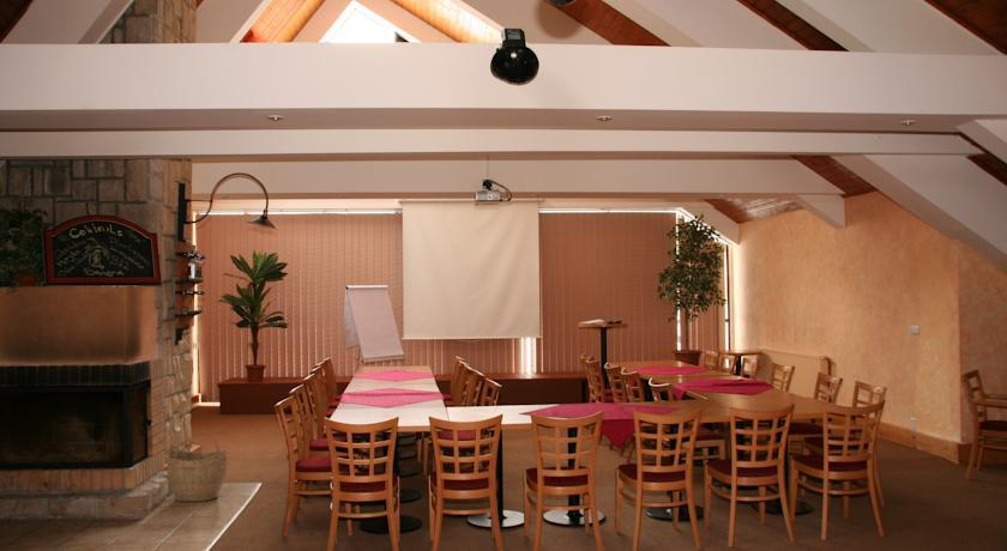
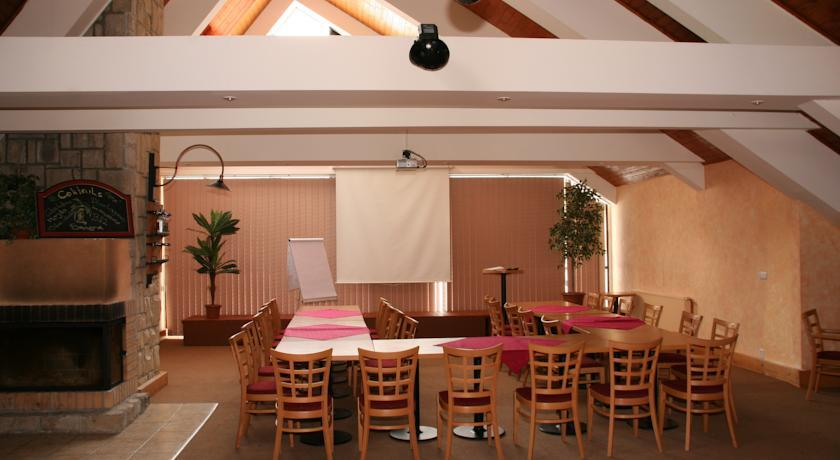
- woven basket [165,431,228,503]
